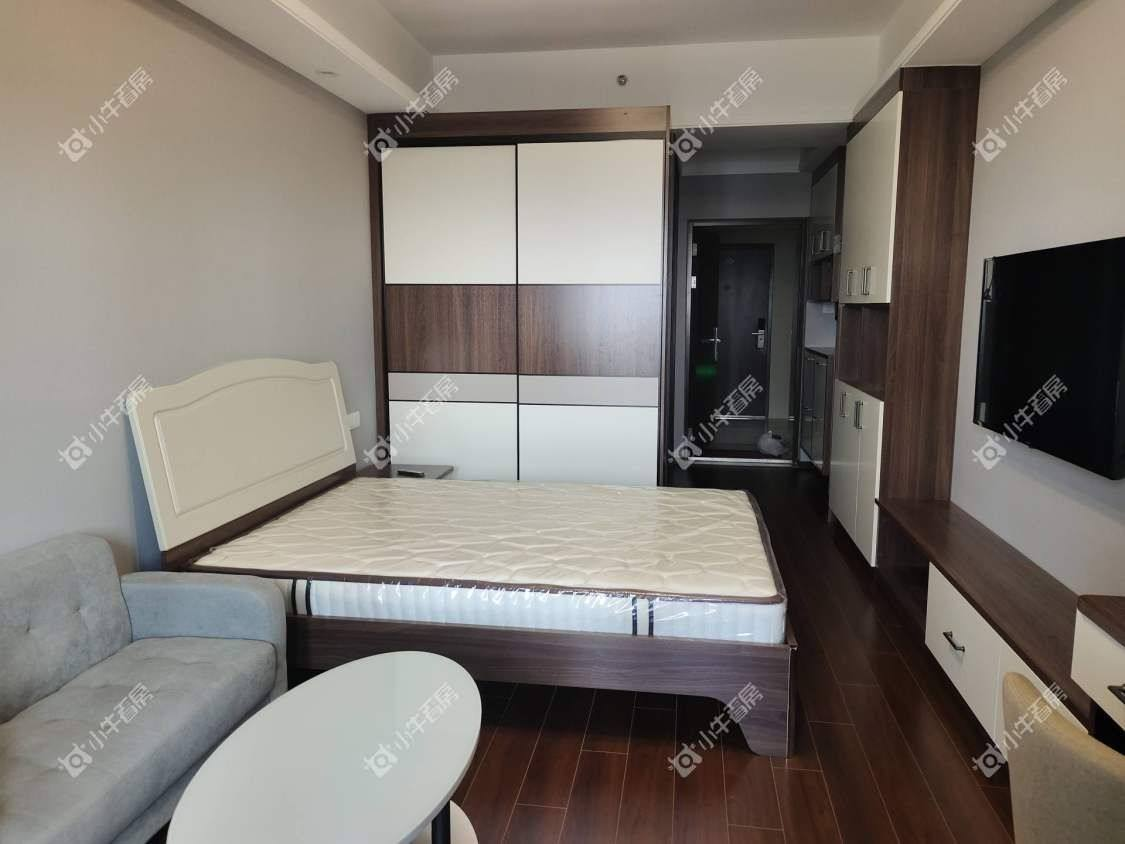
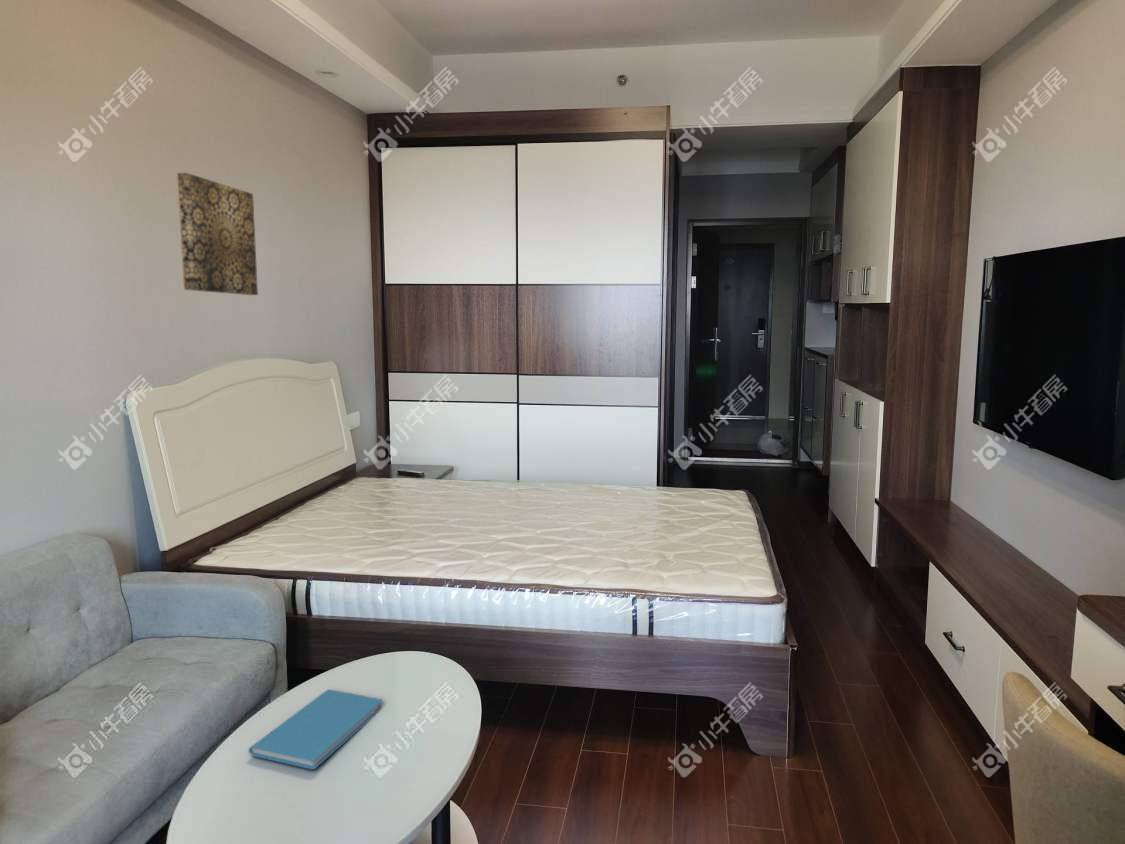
+ wall art [176,172,259,296]
+ book [248,688,384,770]
